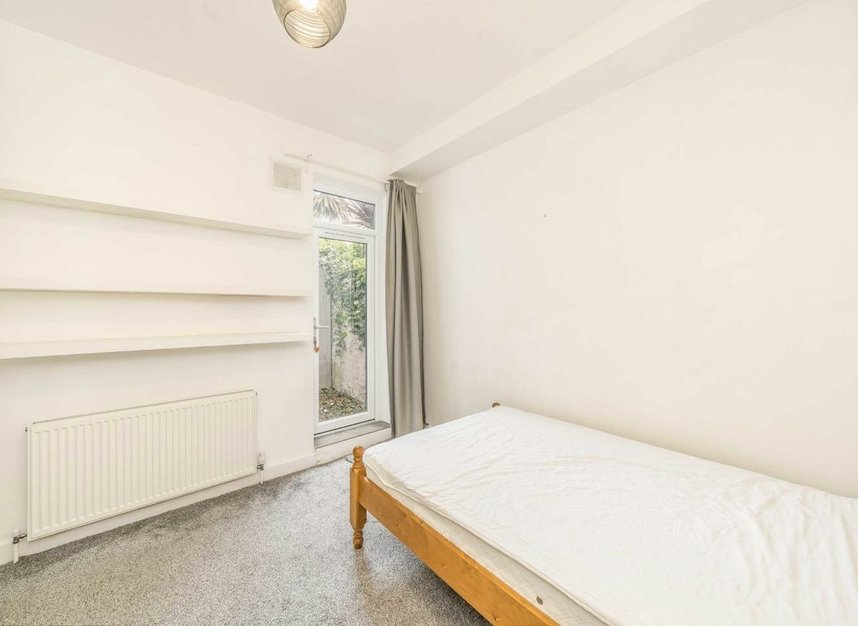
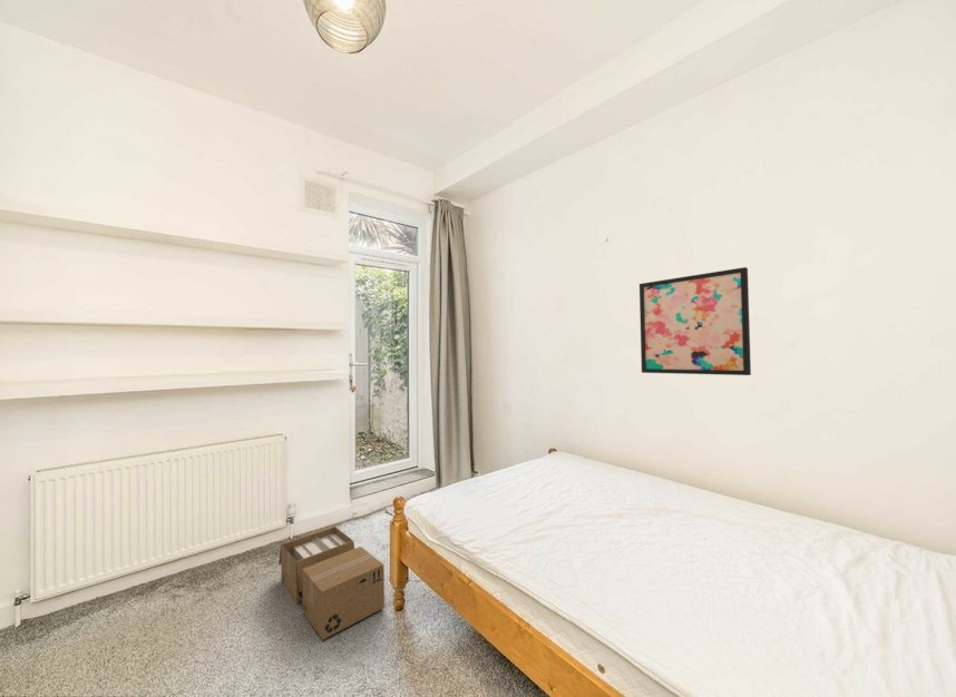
+ wall art [638,266,752,376]
+ cardboard box [277,526,386,640]
